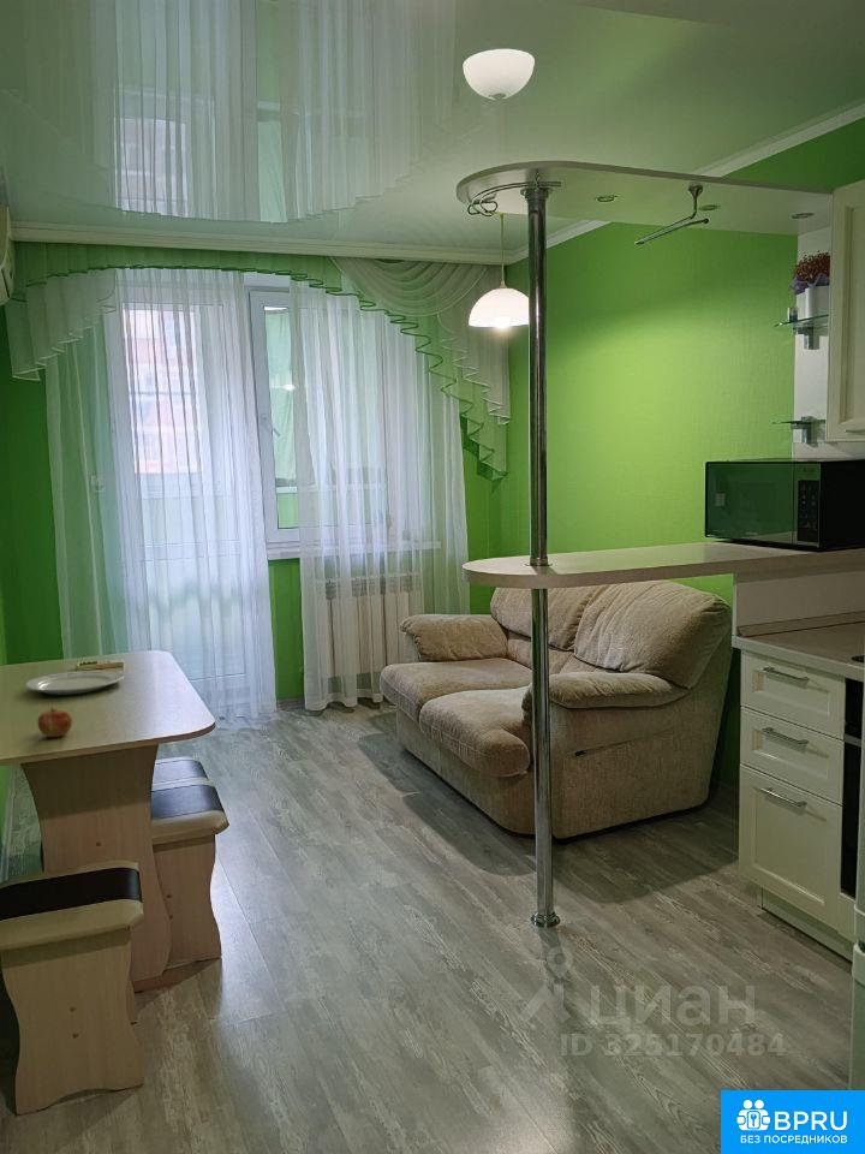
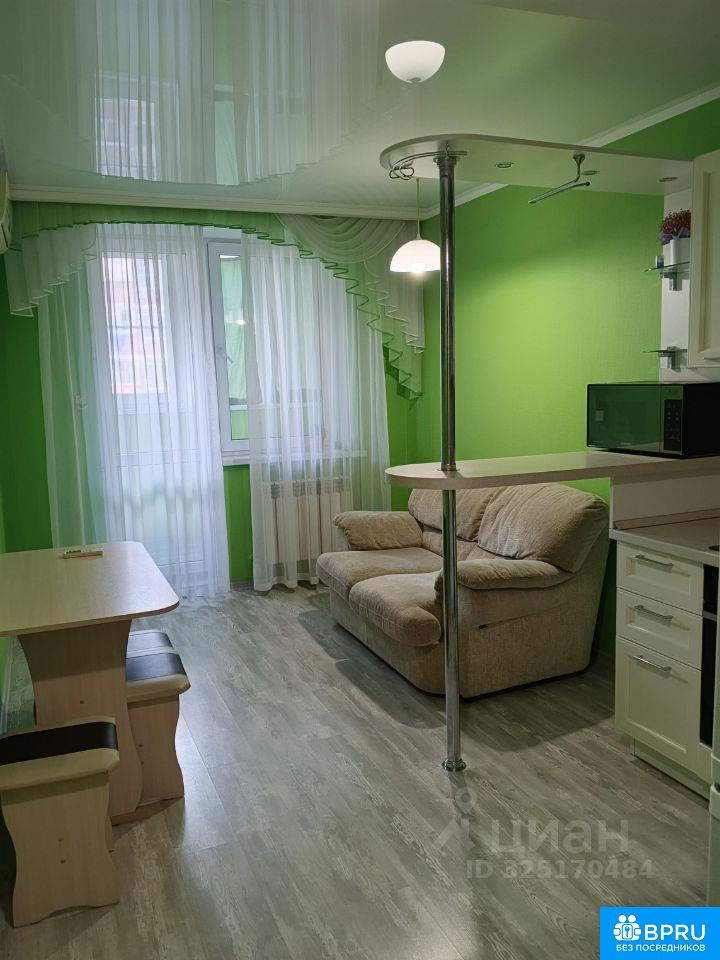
- chinaware [23,670,125,696]
- apple [37,707,73,738]
